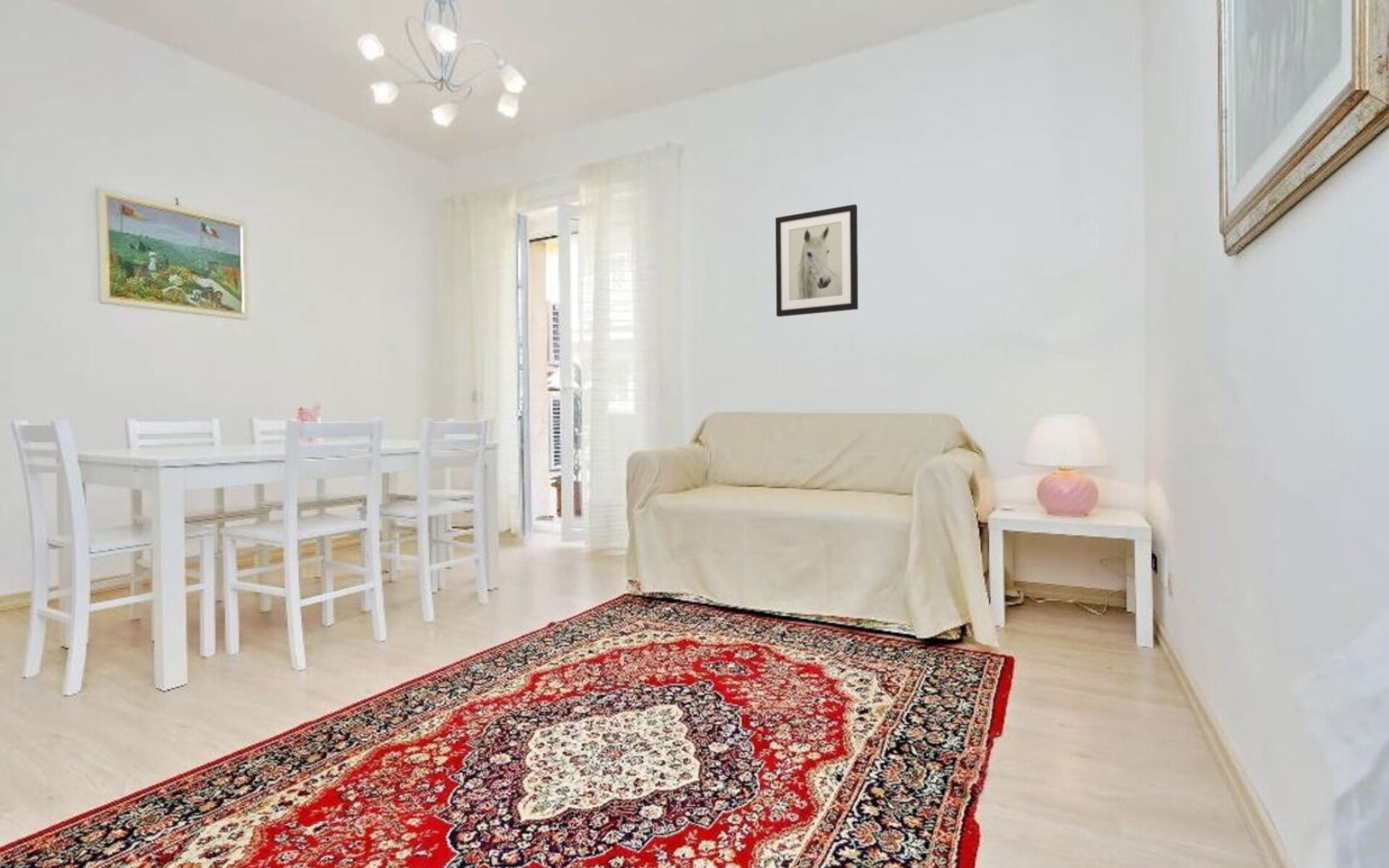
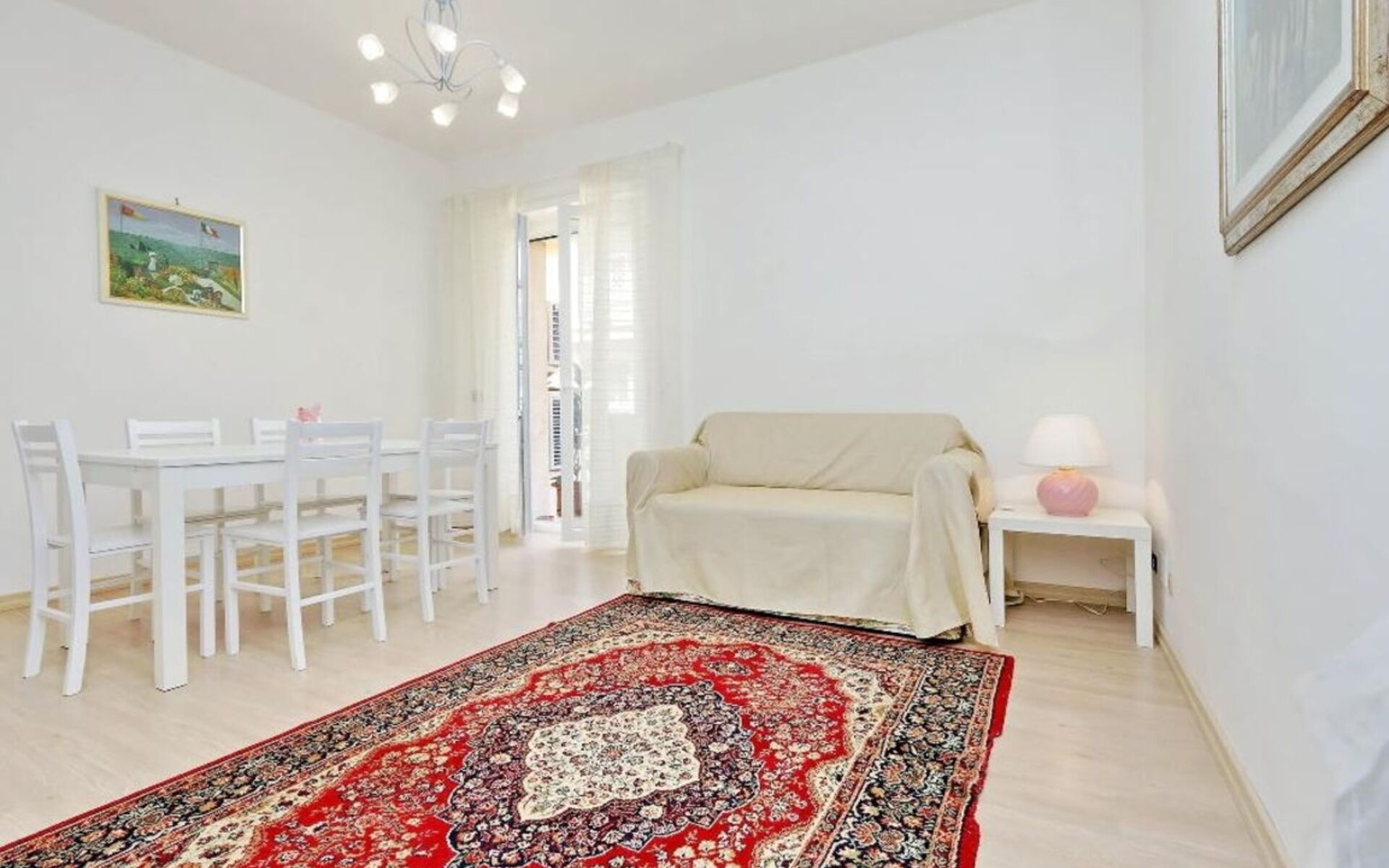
- wall art [775,203,859,318]
